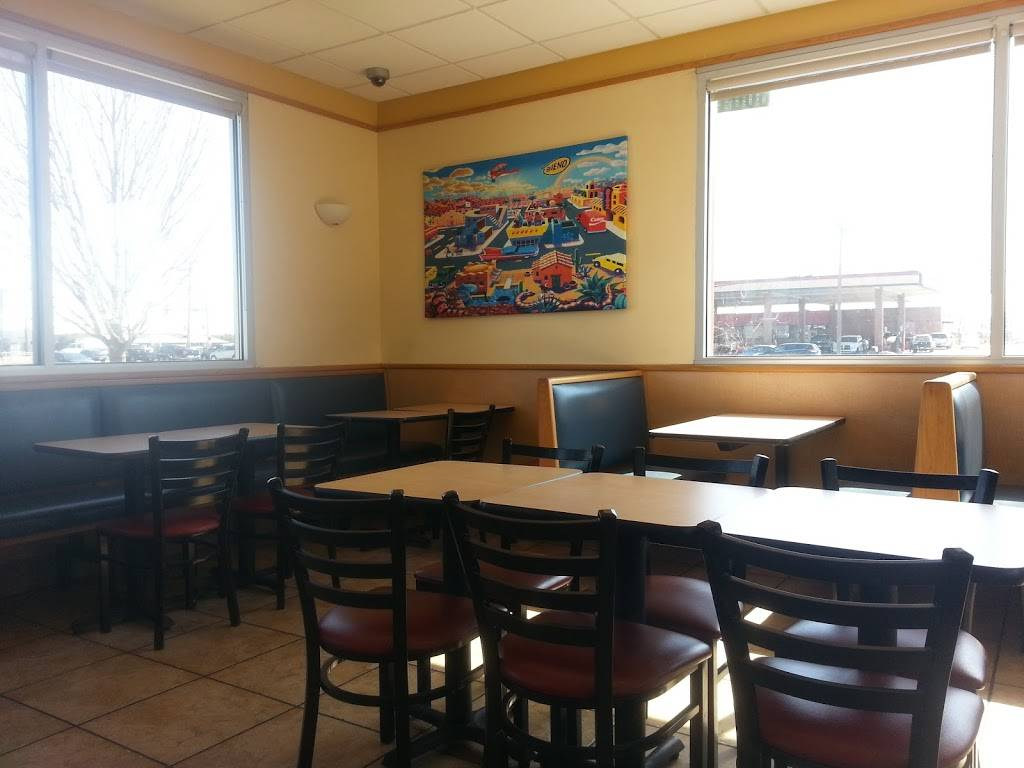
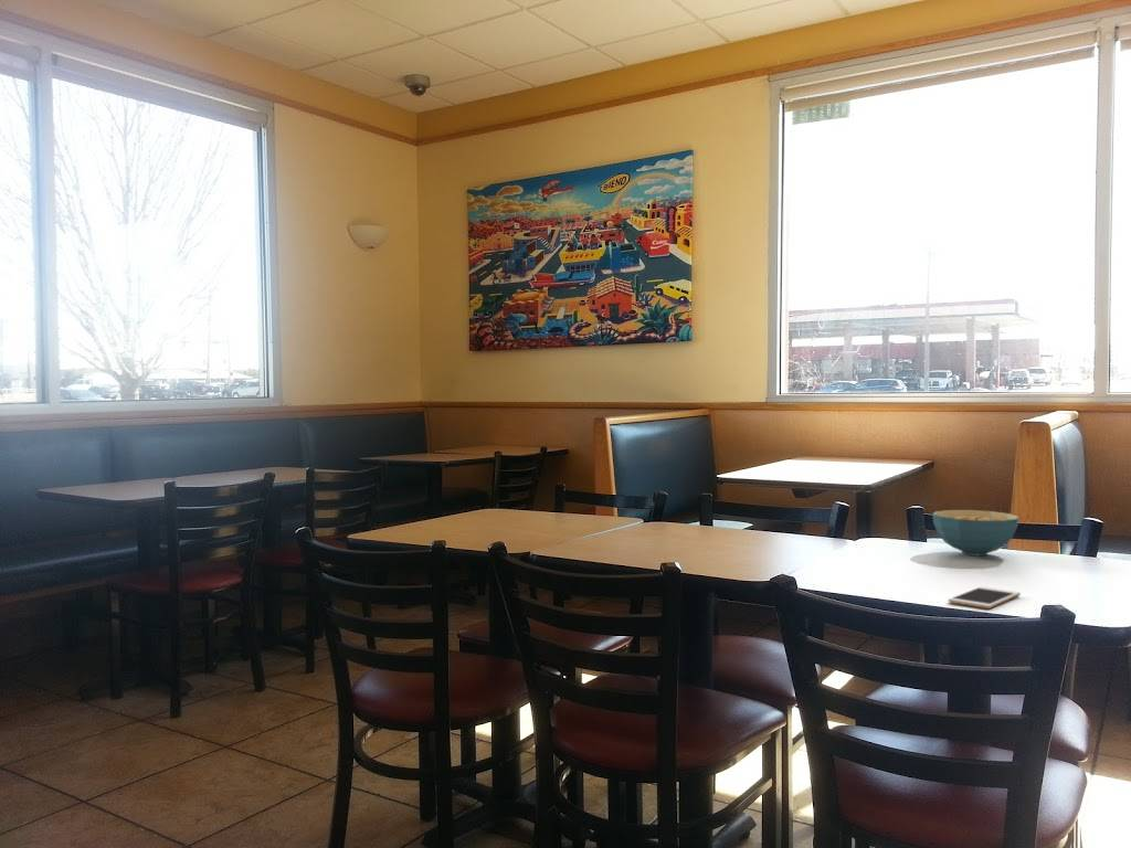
+ cereal bowl [931,509,1019,556]
+ cell phone [948,585,1022,610]
